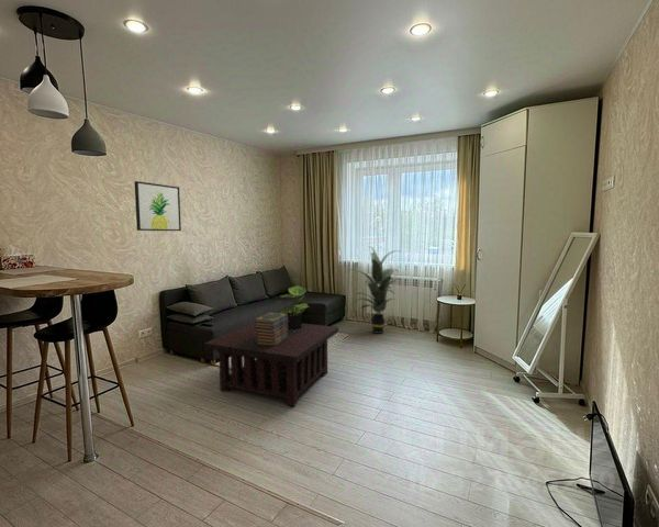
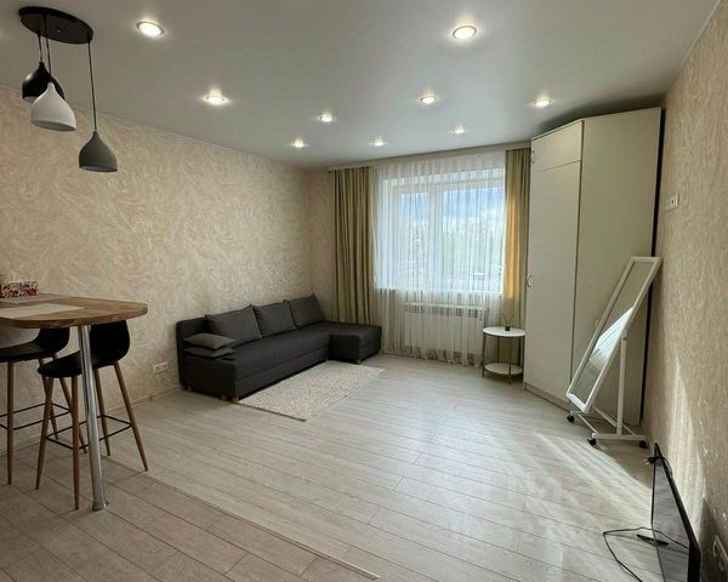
- potted plant [276,284,311,330]
- indoor plant [348,245,400,335]
- coffee table [203,321,339,407]
- book stack [254,312,288,347]
- wall art [133,180,182,232]
